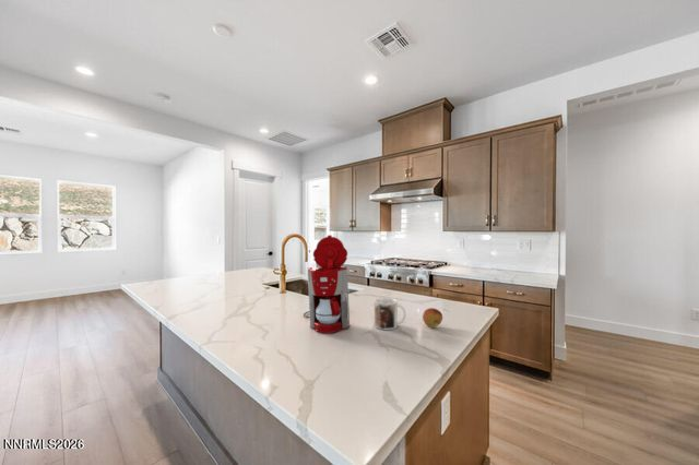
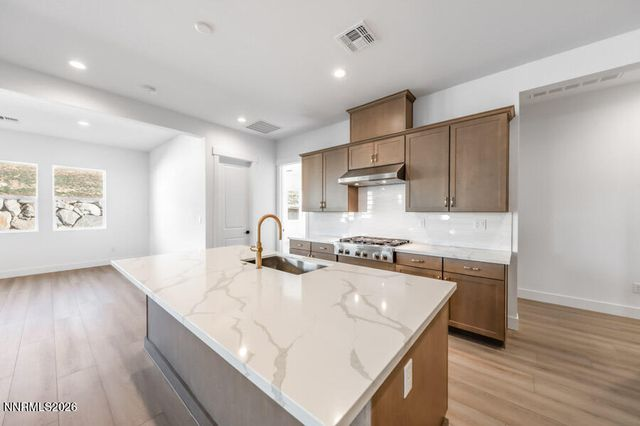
- fruit [422,307,443,329]
- mug [374,297,406,331]
- coffee maker [303,235,352,334]
